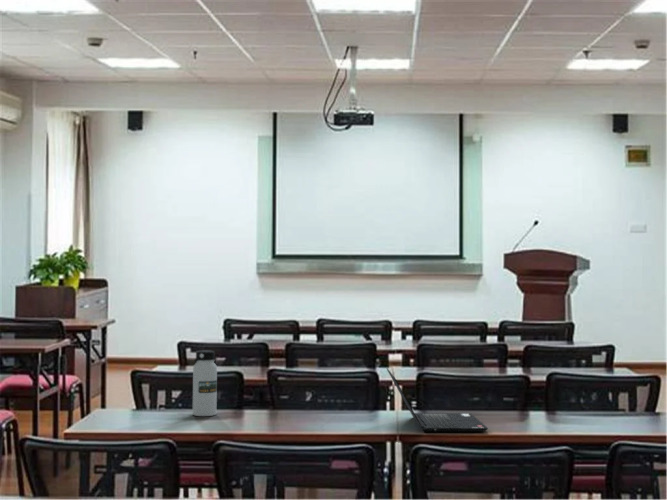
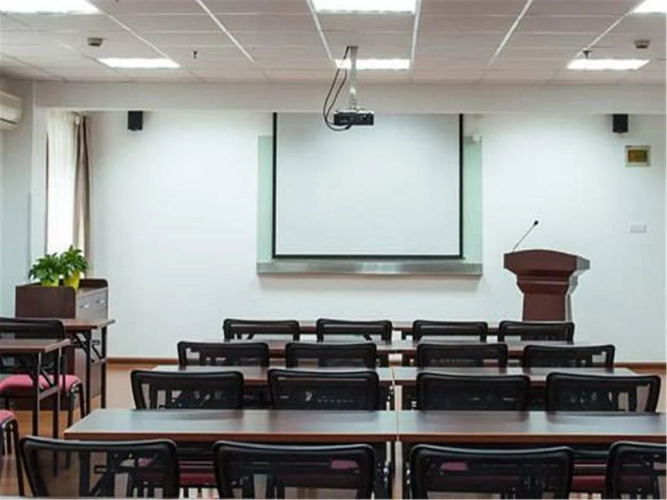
- laptop computer [385,367,489,433]
- water bottle [192,349,218,417]
